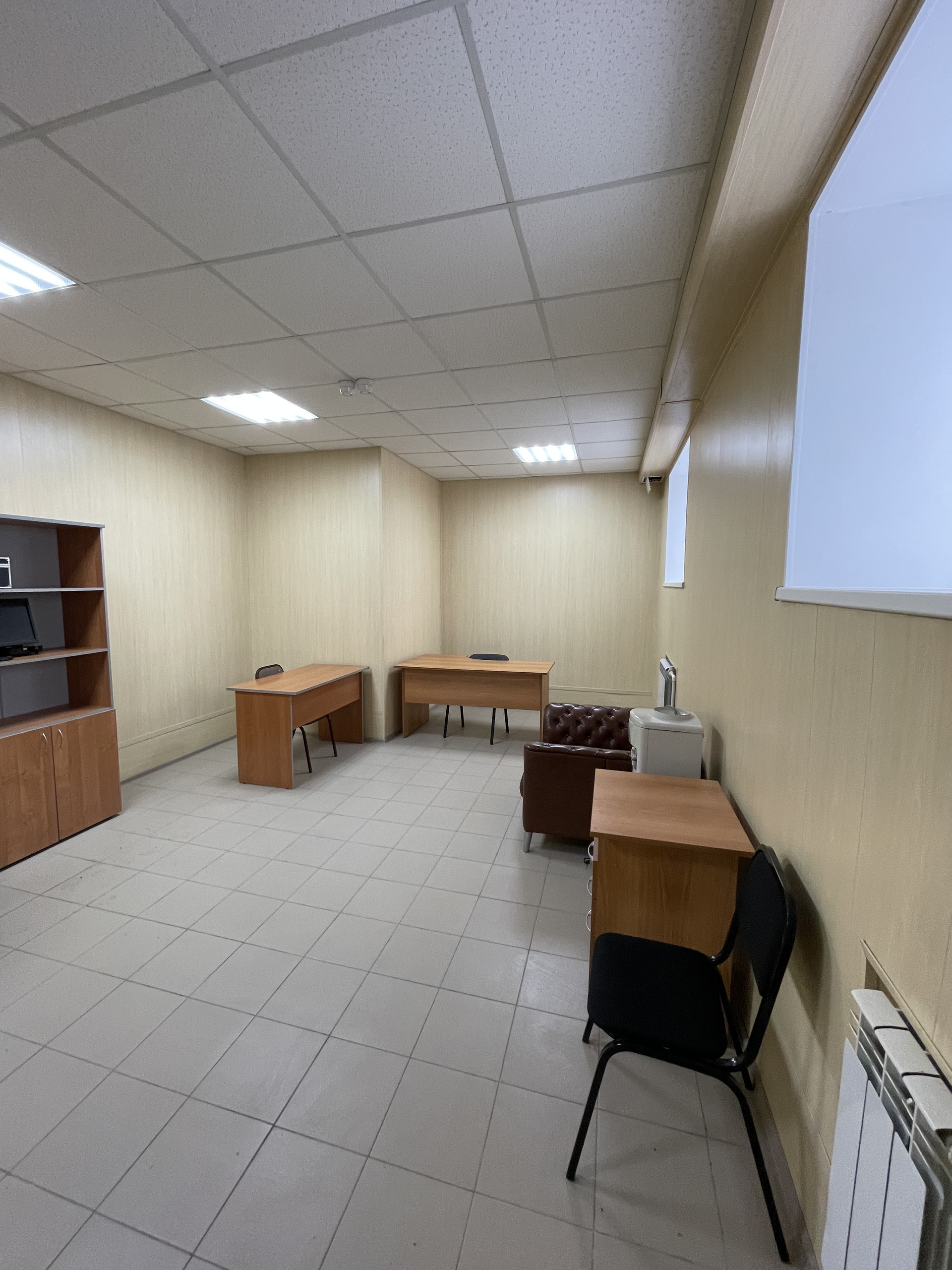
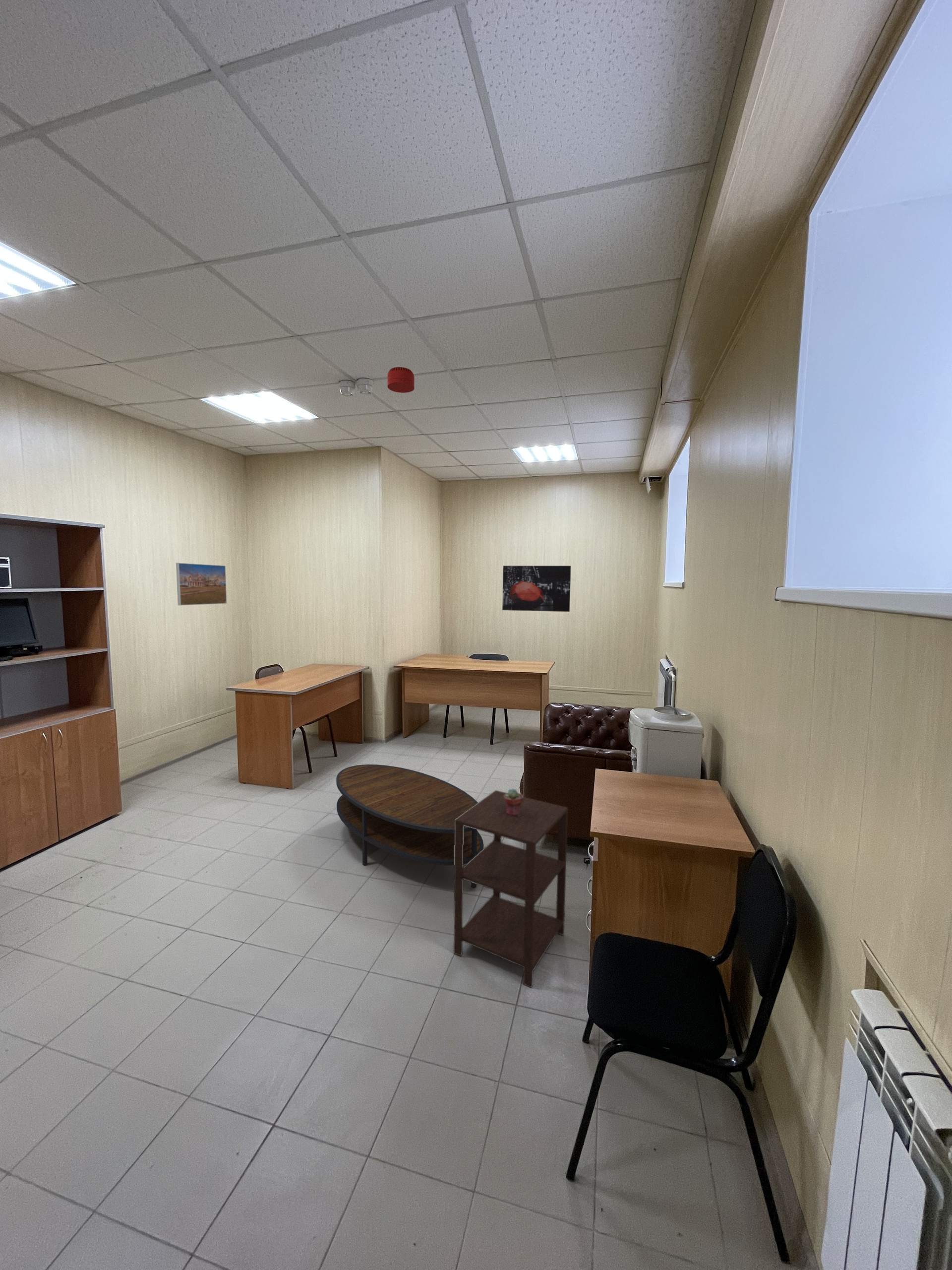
+ potted succulent [504,788,524,816]
+ wall art [502,565,572,612]
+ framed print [176,563,227,606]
+ smoke detector [387,367,415,393]
+ side table [453,790,568,988]
+ coffee table [336,764,484,889]
